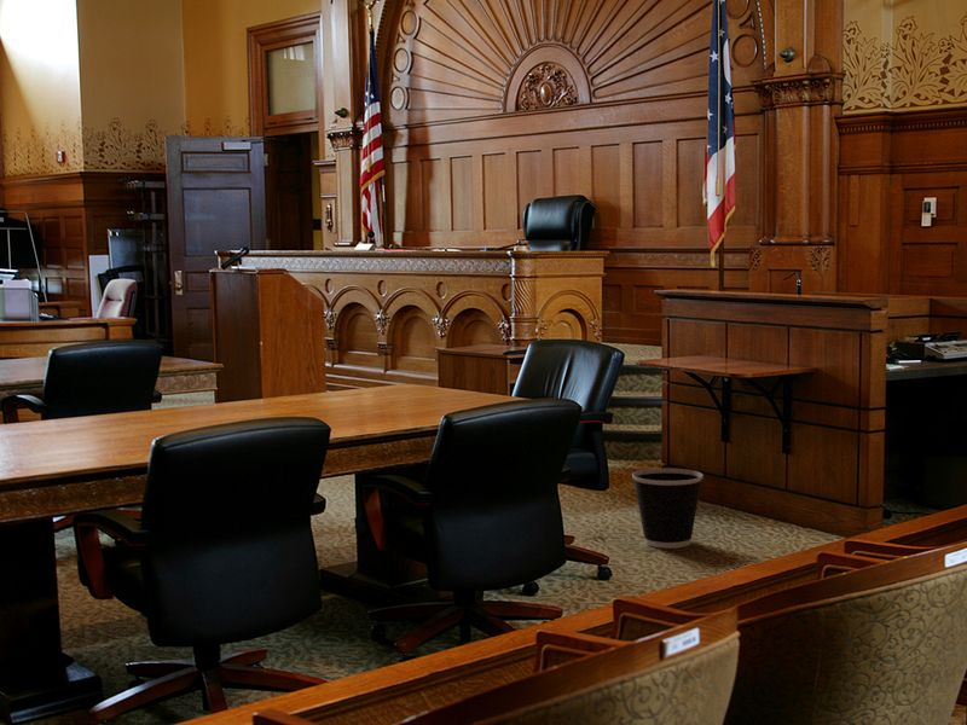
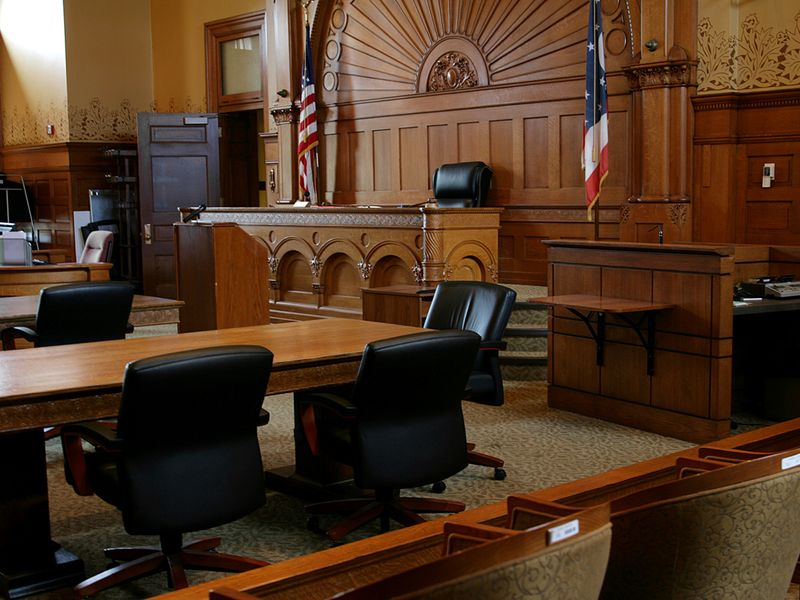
- wastebasket [631,468,705,550]
